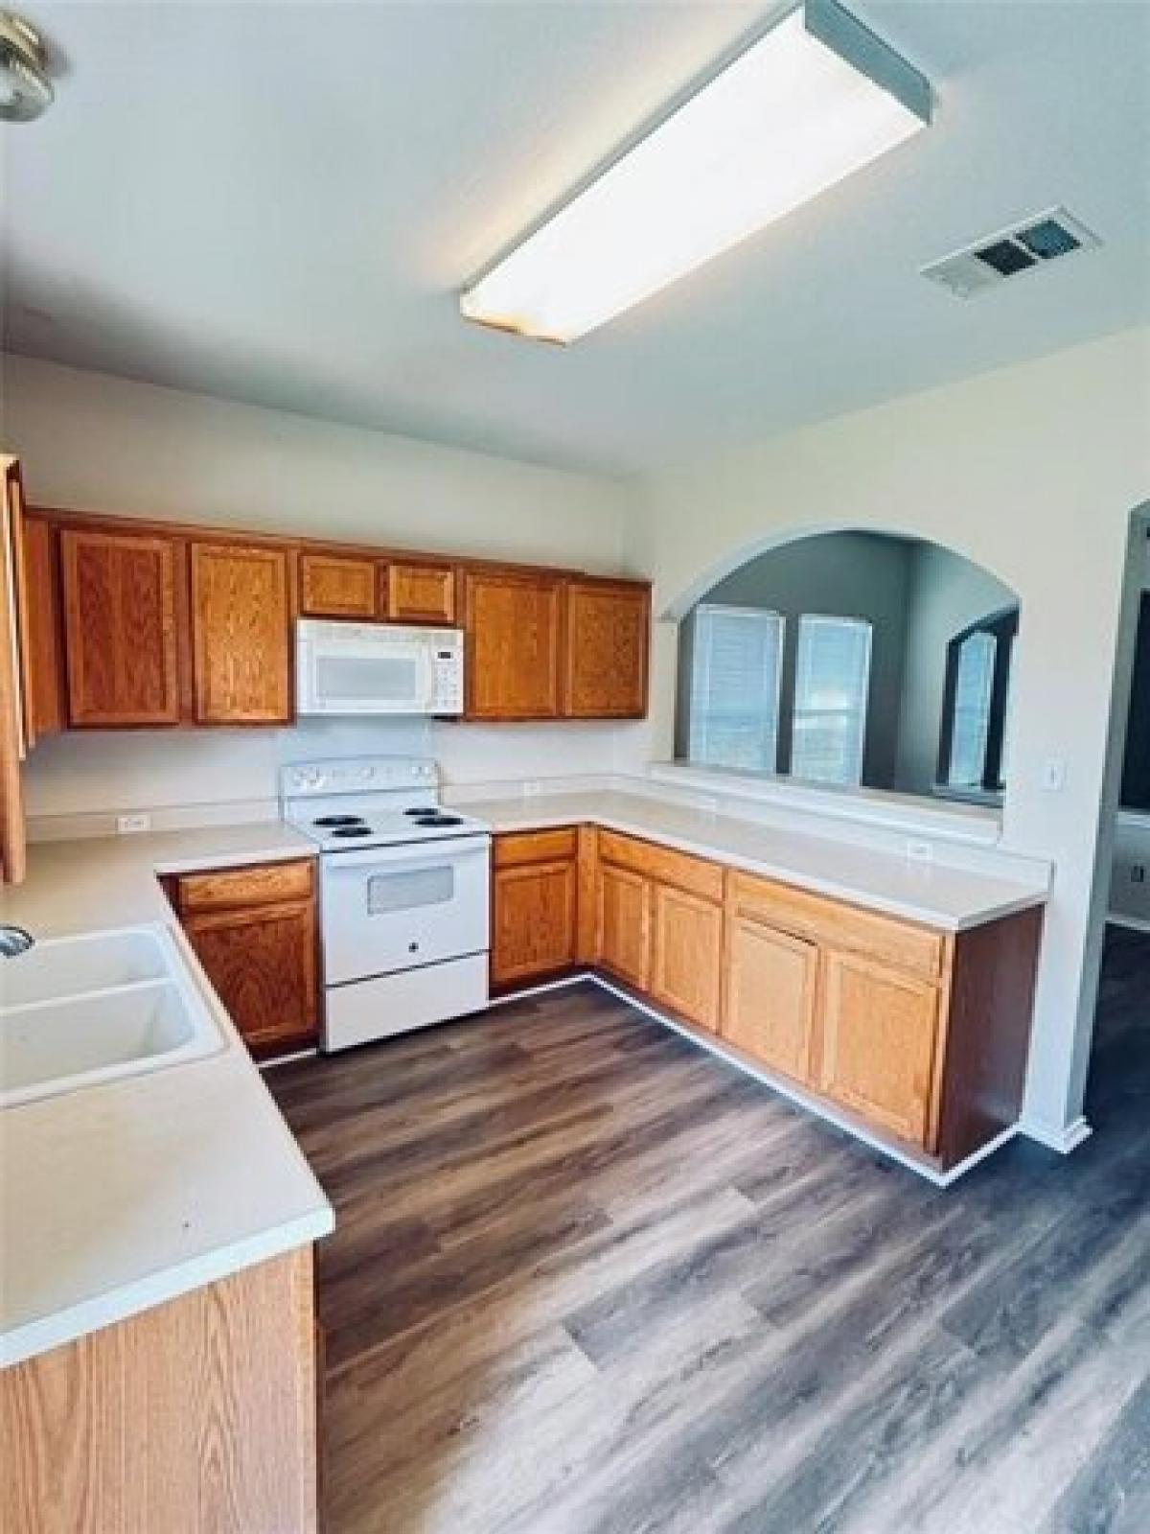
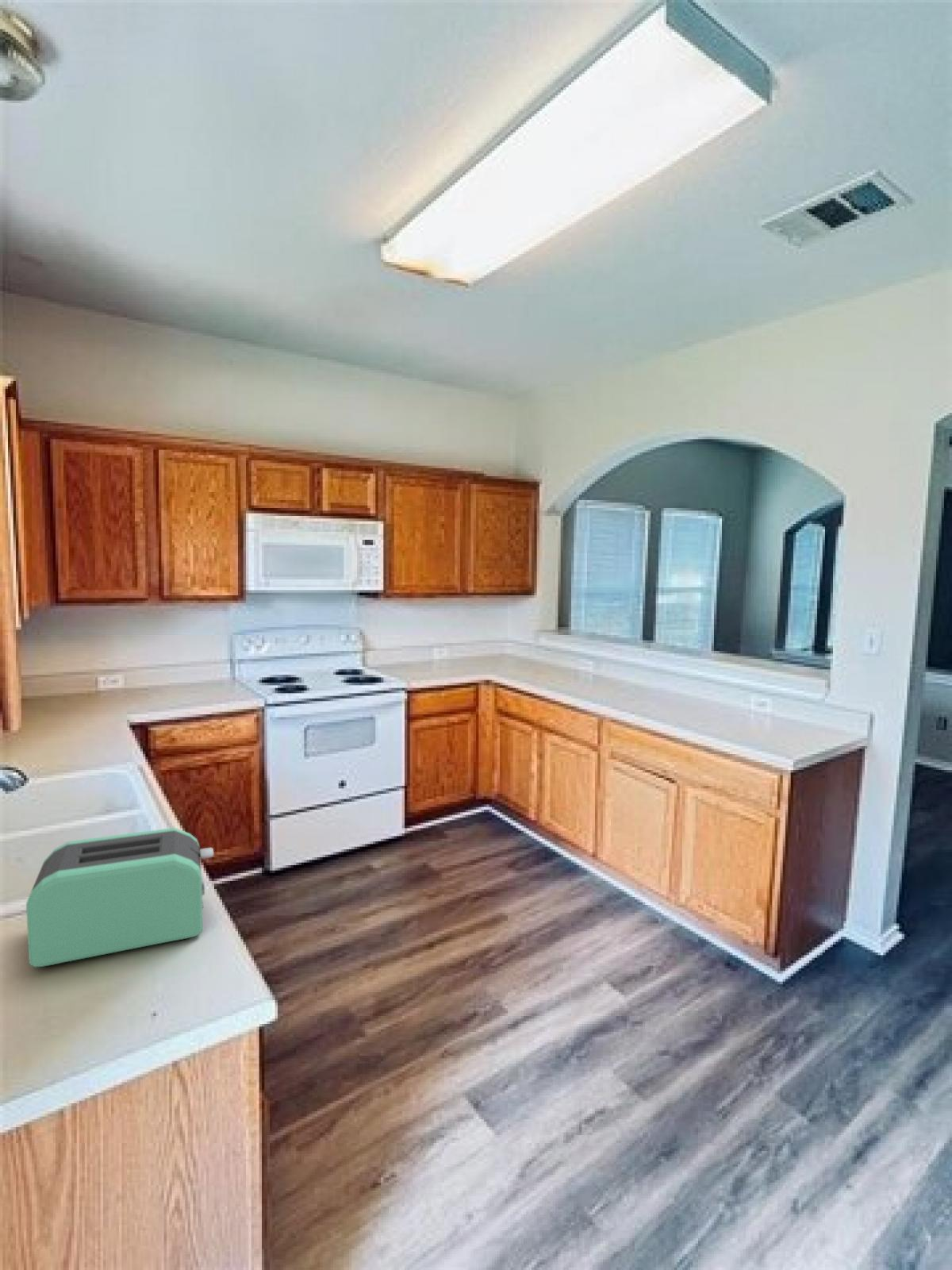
+ toaster [25,827,215,968]
